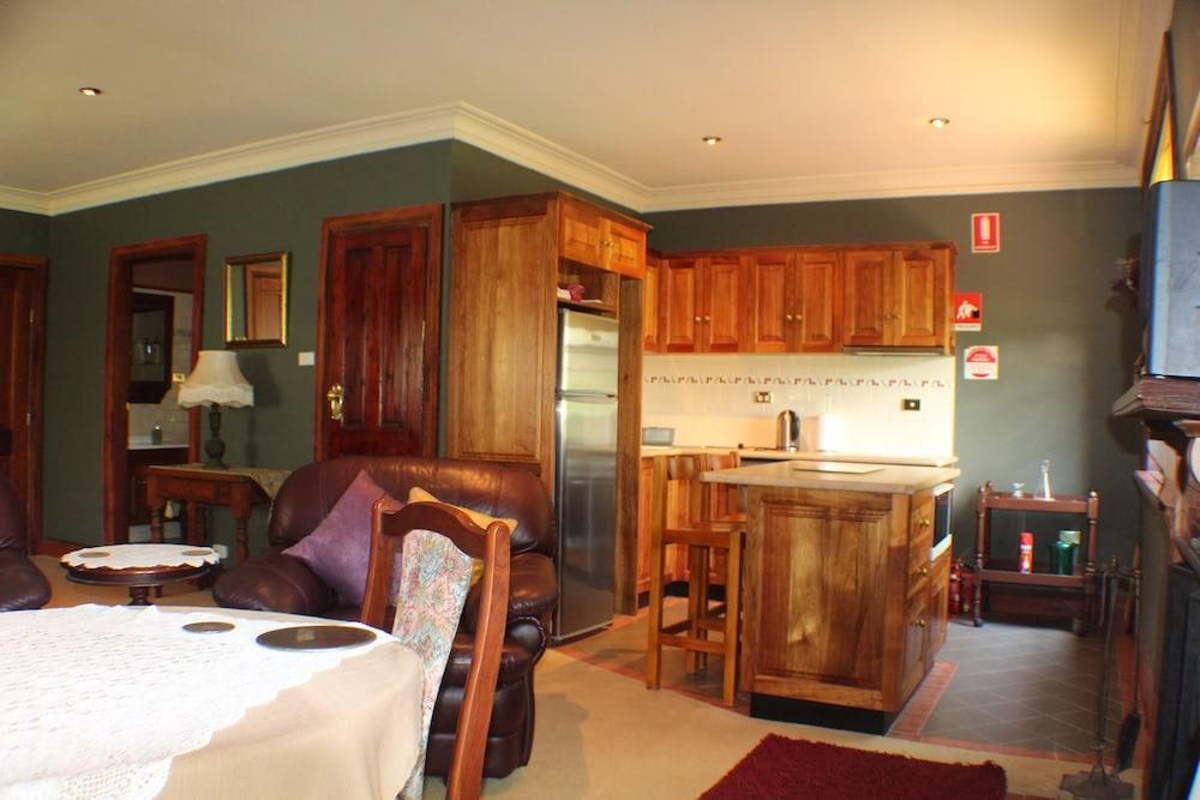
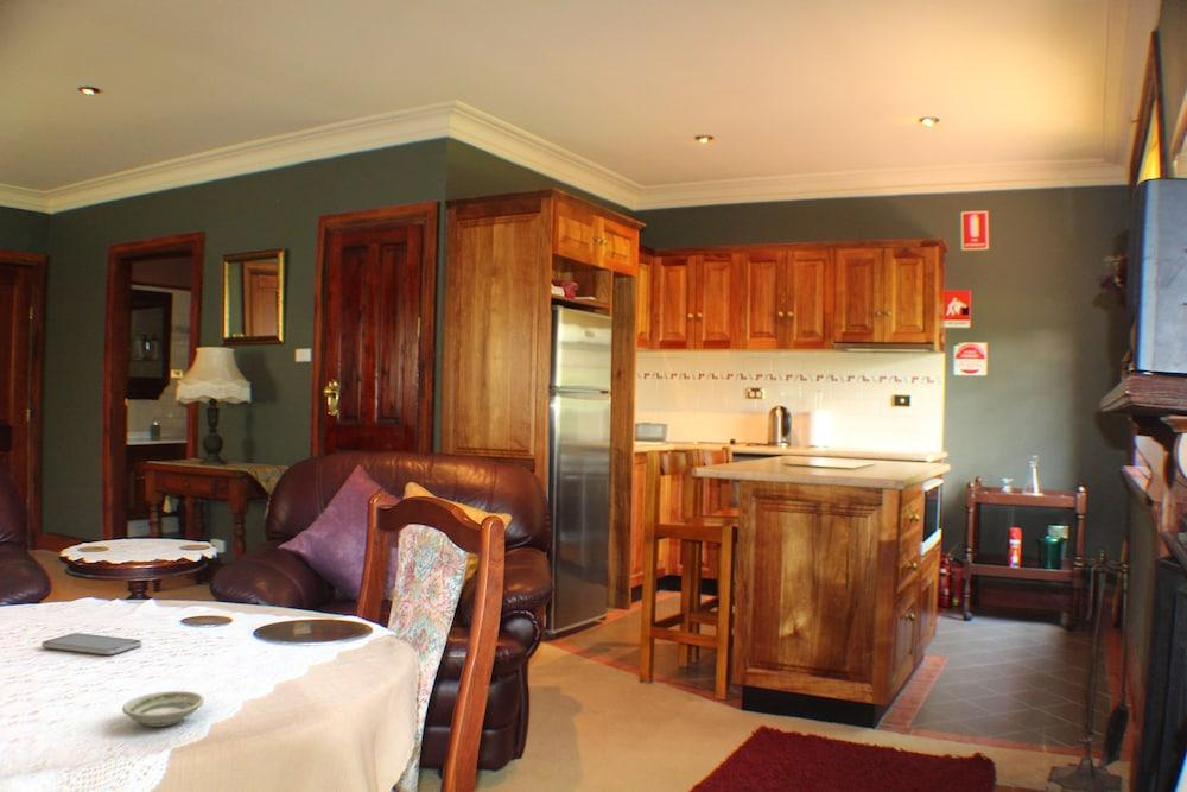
+ saucer [121,690,205,728]
+ smartphone [40,632,142,655]
